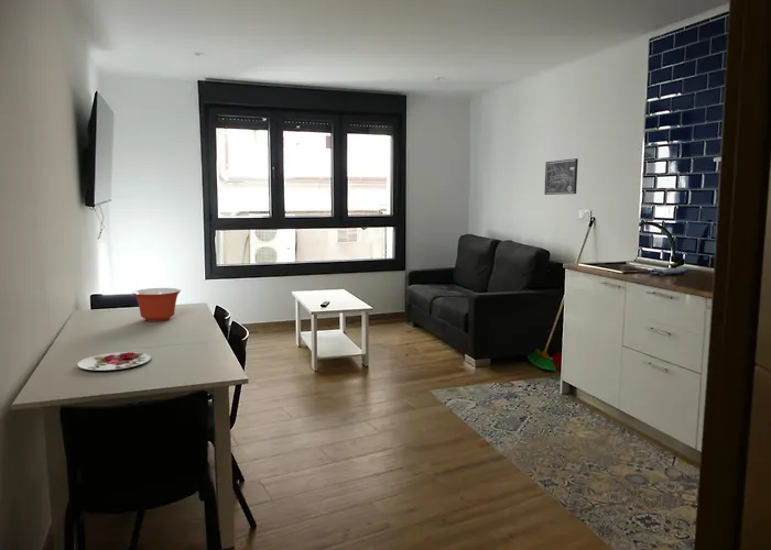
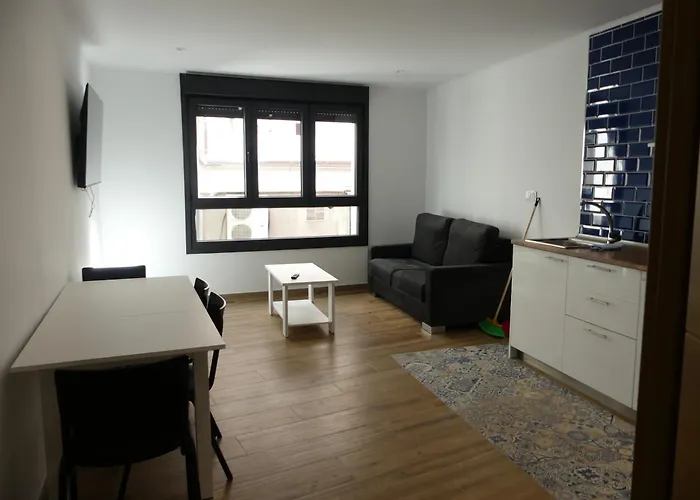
- mixing bowl [131,287,182,322]
- wall art [543,157,579,196]
- plate [76,351,152,372]
